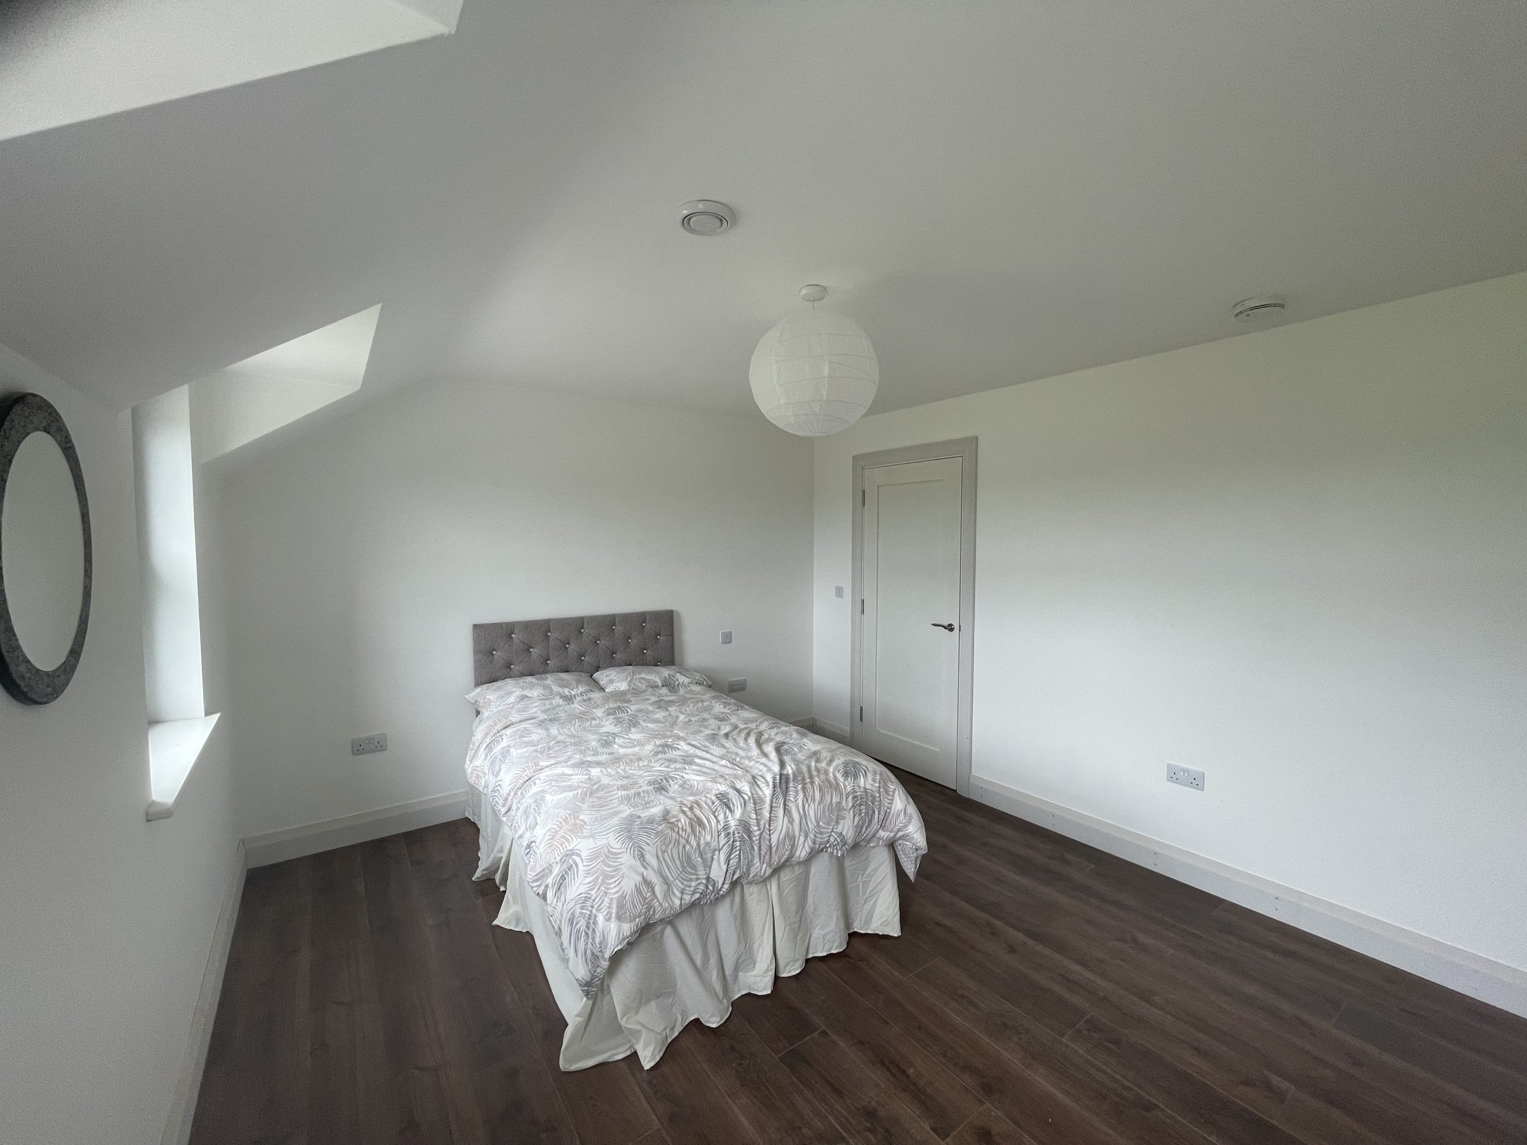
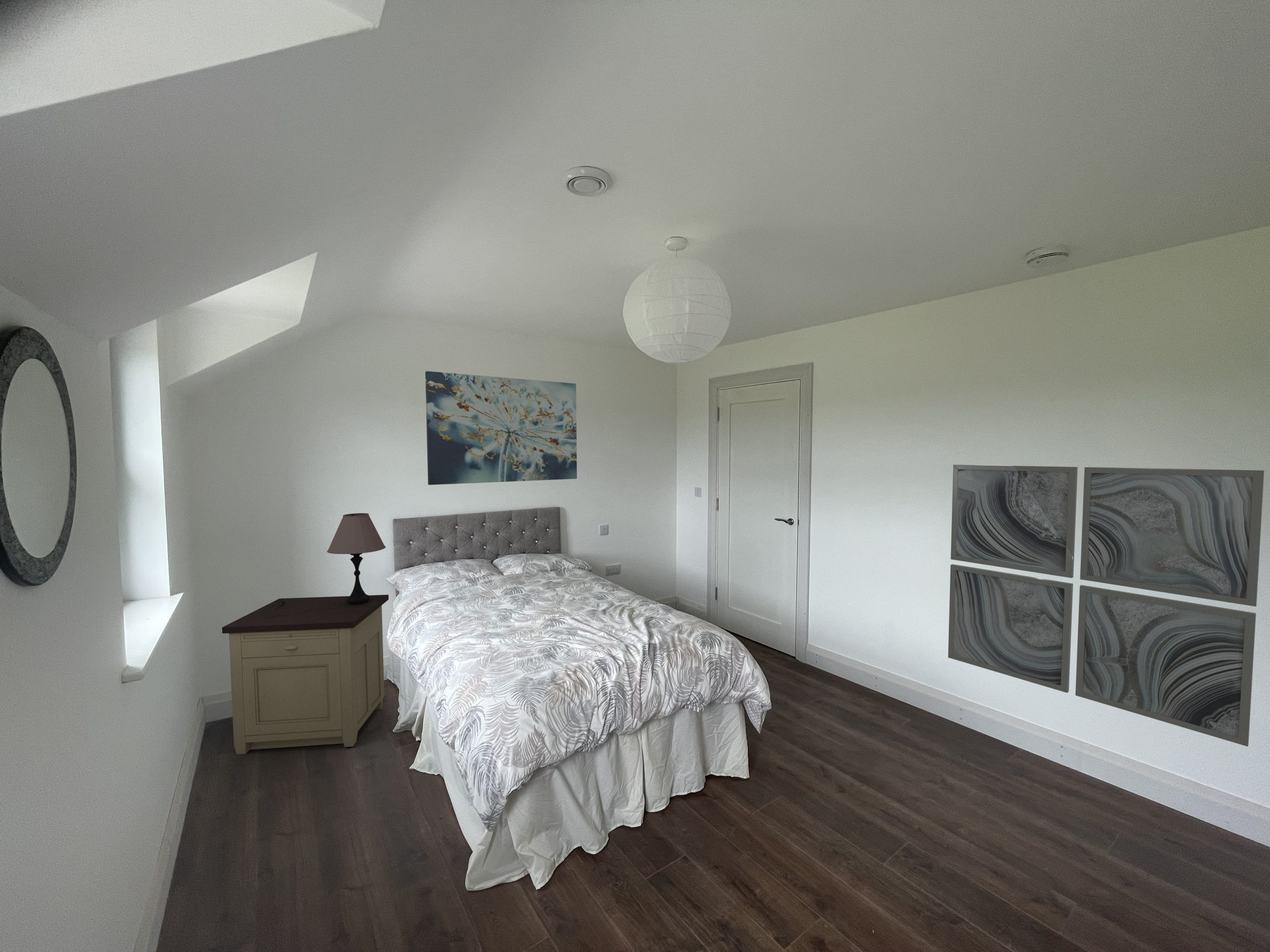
+ wall art [425,371,577,485]
+ table lamp [264,513,386,618]
+ wall art [948,464,1265,747]
+ nightstand [222,594,389,755]
